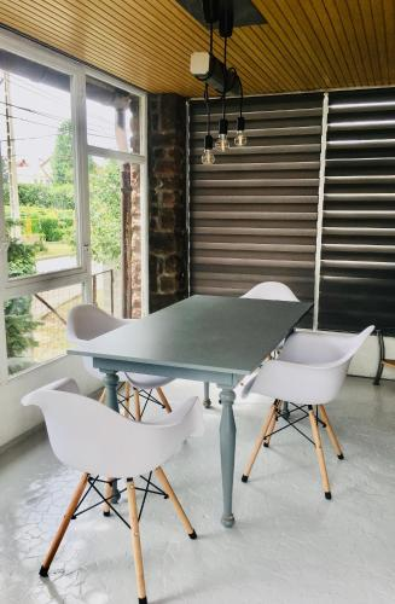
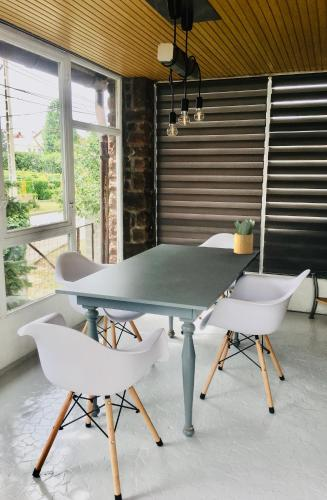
+ potted plant [233,218,255,255]
